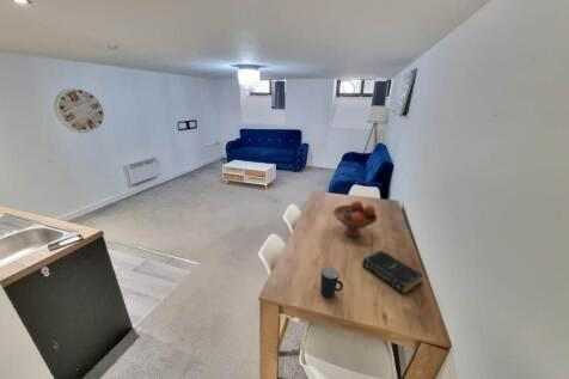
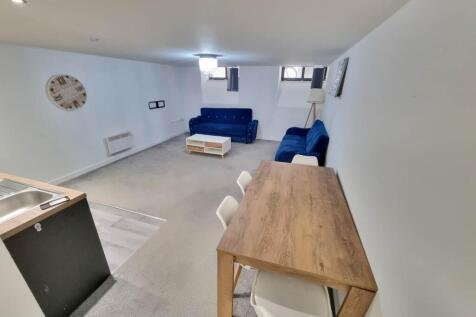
- fruit bowl [332,200,379,238]
- mug [319,267,344,299]
- book [361,250,424,295]
